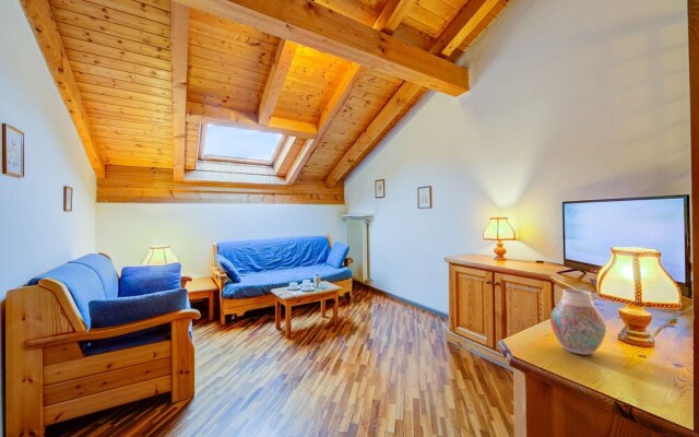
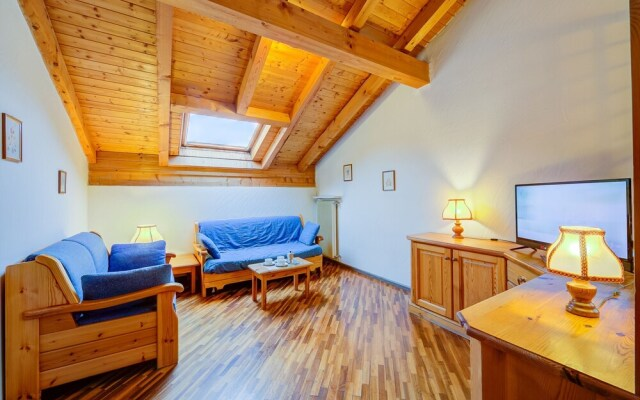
- vase [549,288,607,356]
